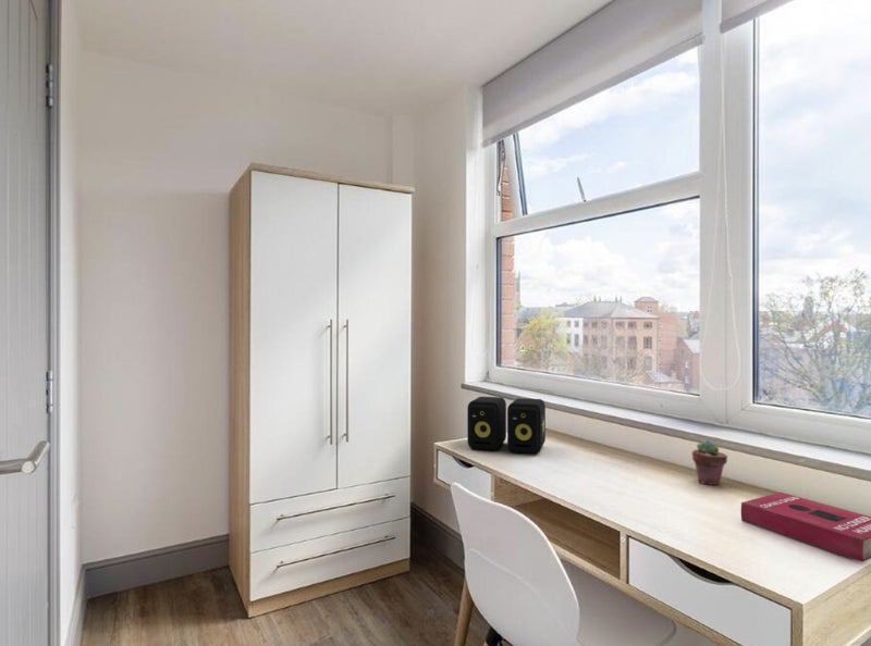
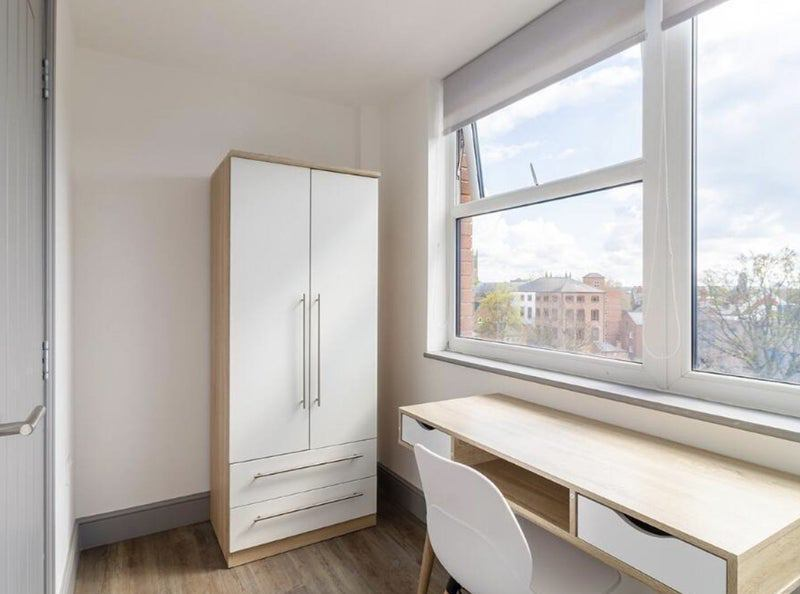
- speaker [466,396,547,455]
- potted succulent [691,439,728,486]
- book [740,492,871,563]
